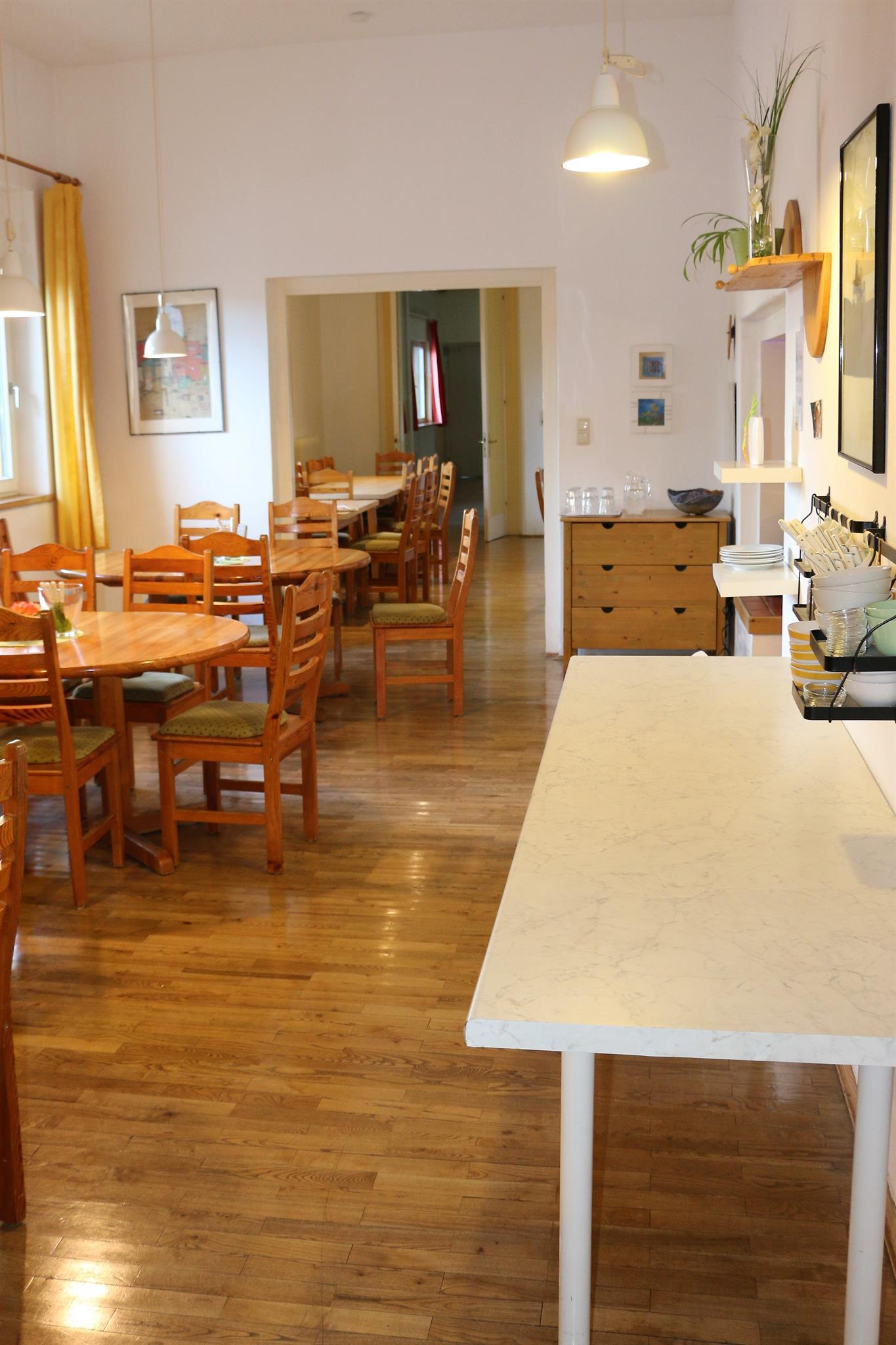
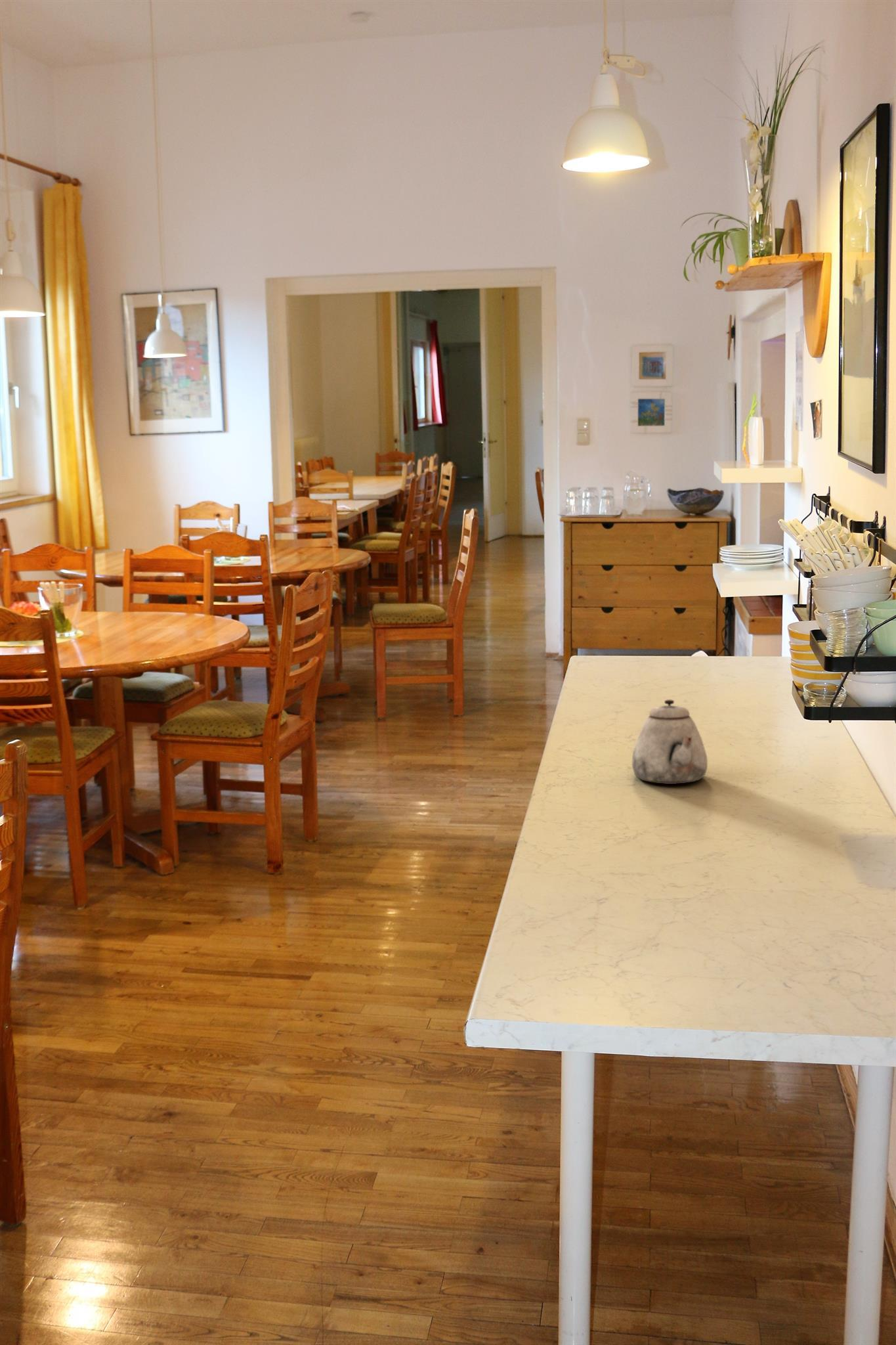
+ teapot [631,699,708,785]
